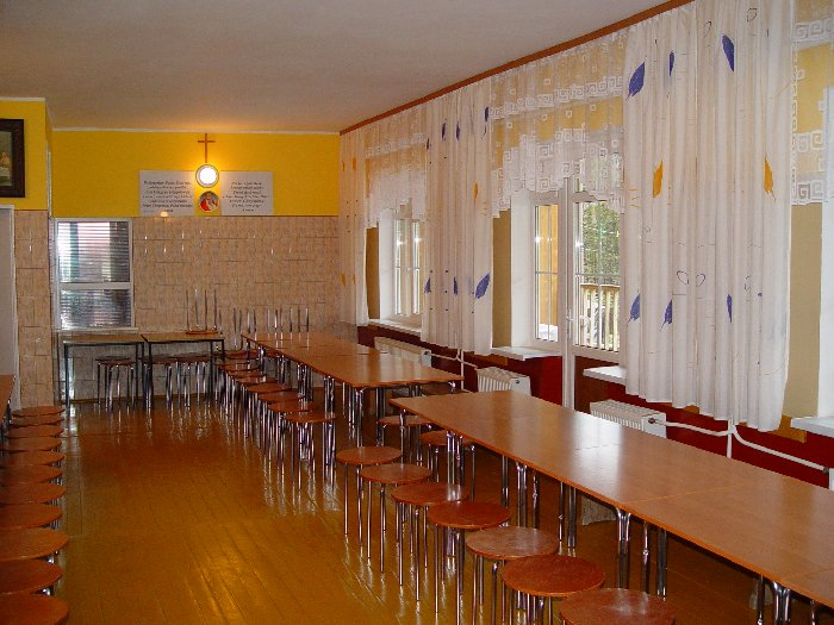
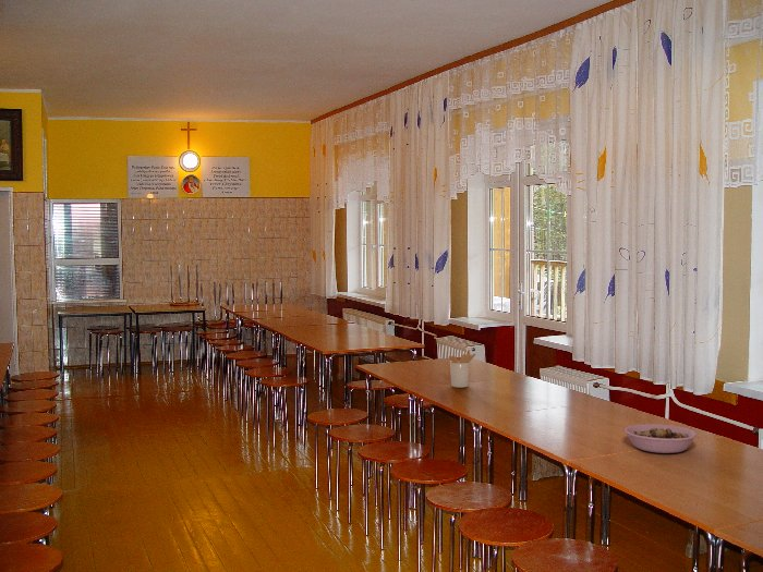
+ bowl [623,423,698,454]
+ utensil holder [448,349,477,389]
